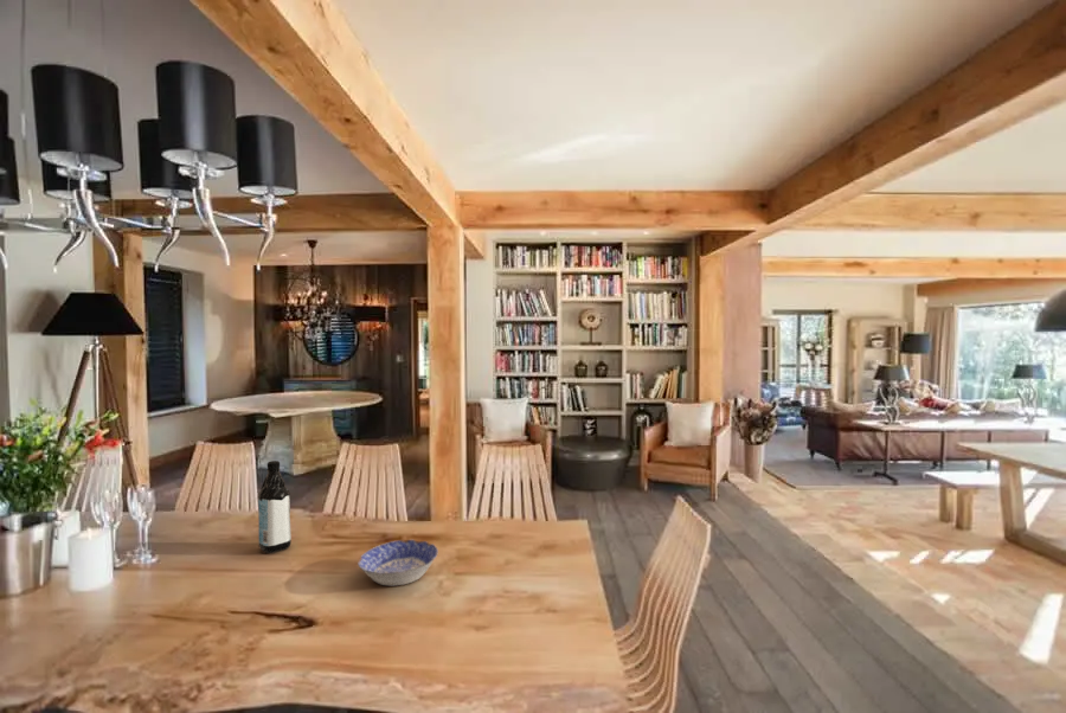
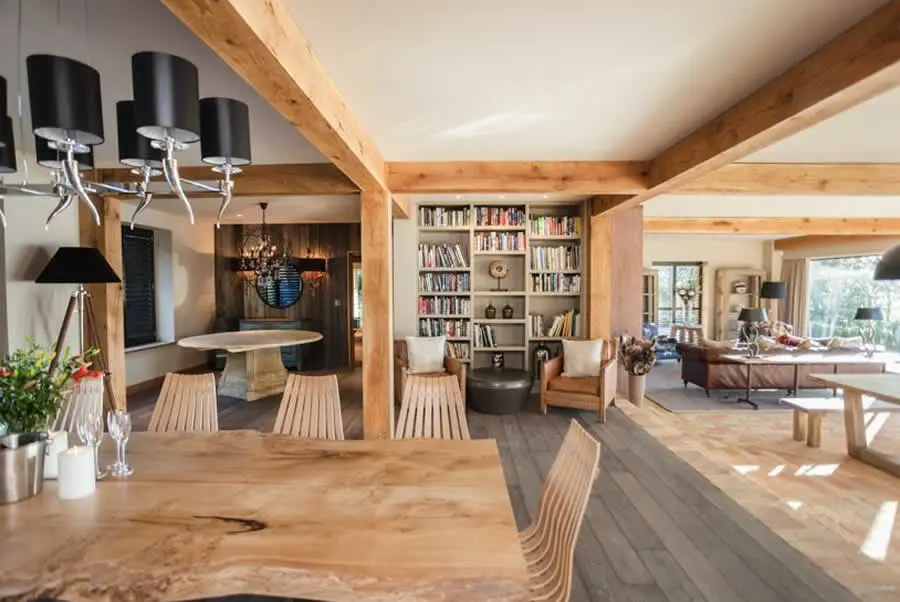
- water bottle [257,460,293,554]
- bowl [357,539,439,586]
